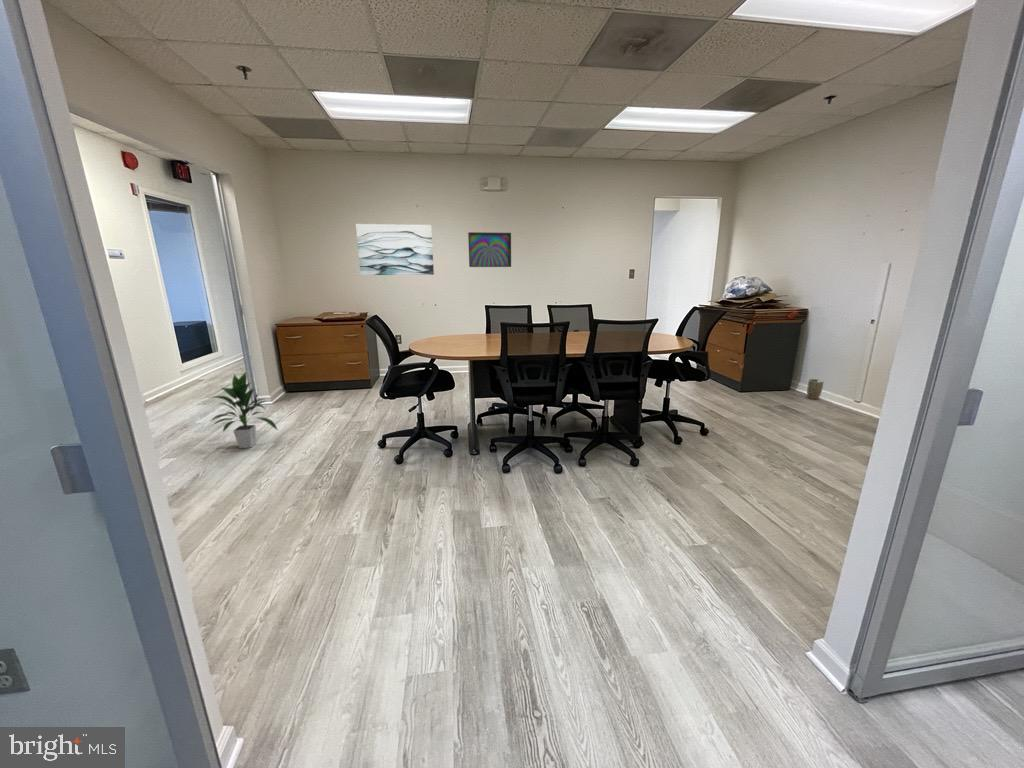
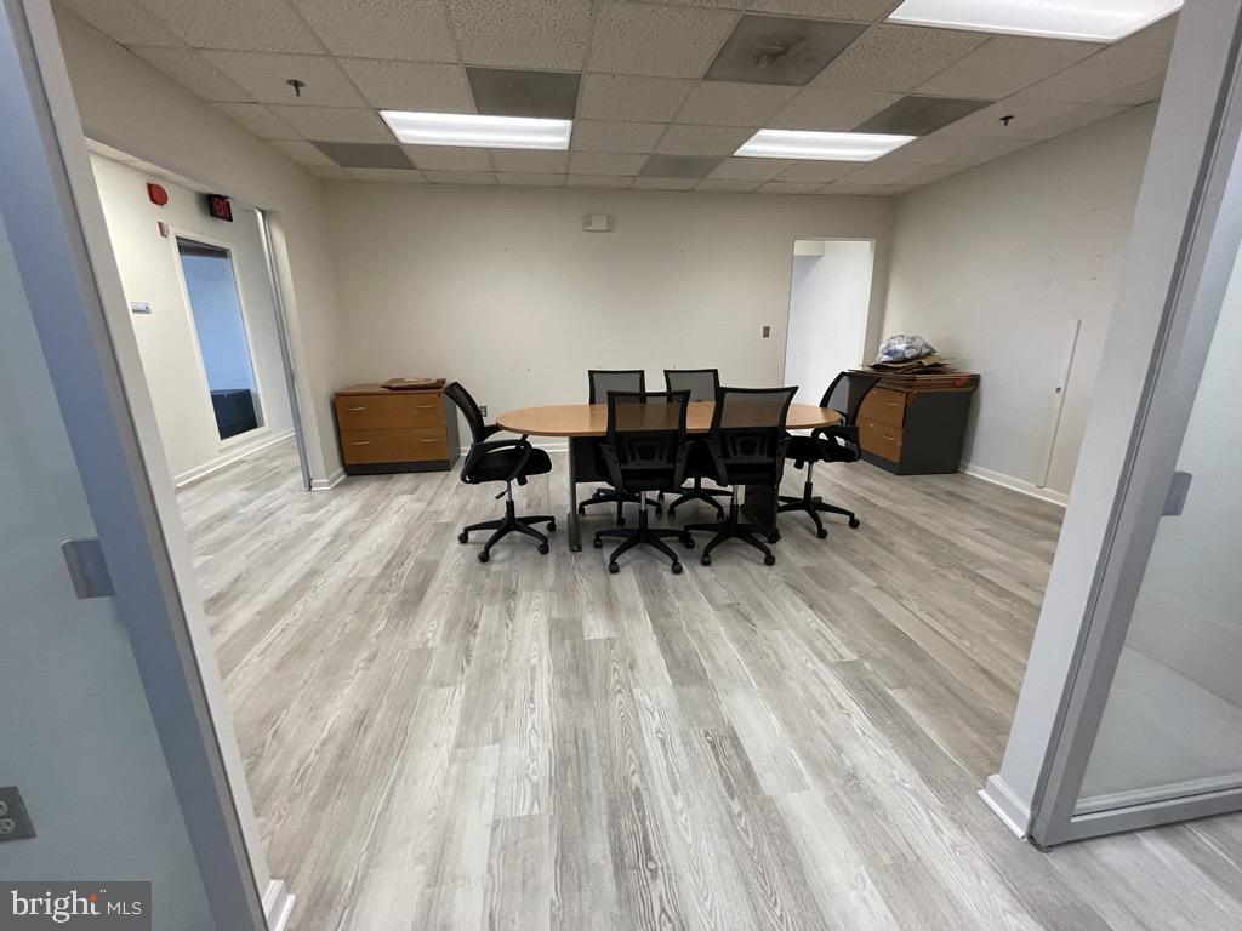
- plant pot [806,378,824,400]
- wall art [355,223,435,276]
- monitor [467,231,512,268]
- indoor plant [208,370,279,449]
